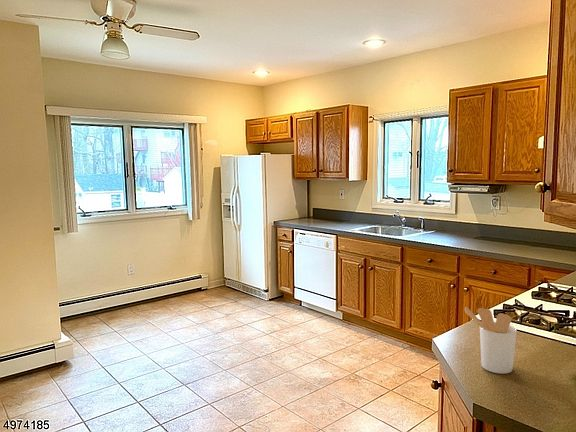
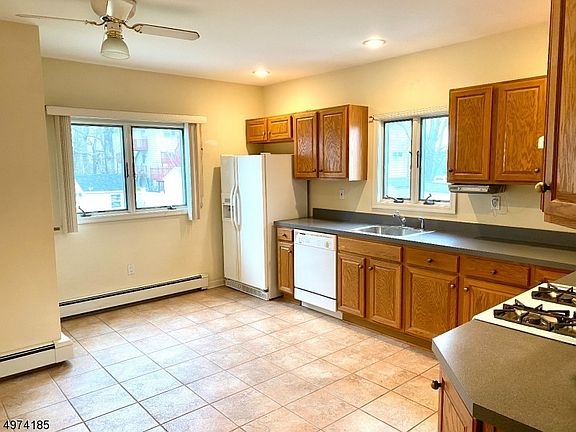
- utensil holder [464,306,518,375]
